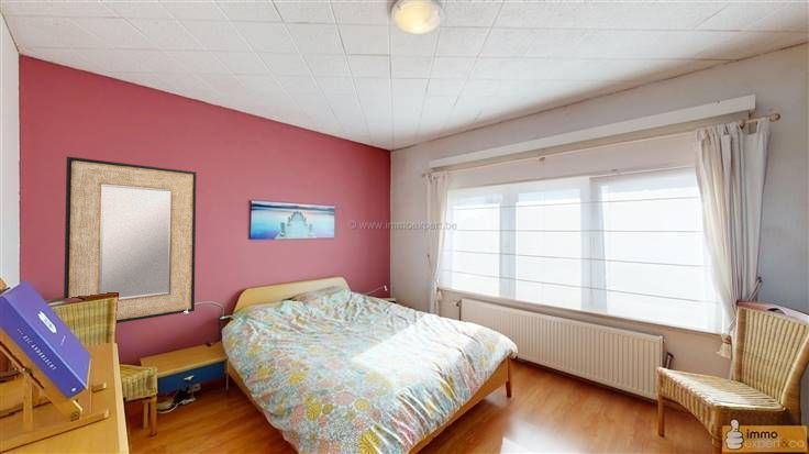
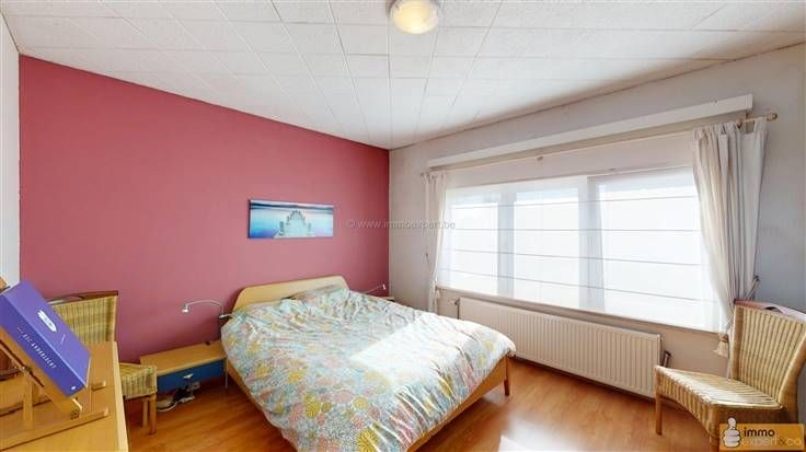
- home mirror [63,156,198,324]
